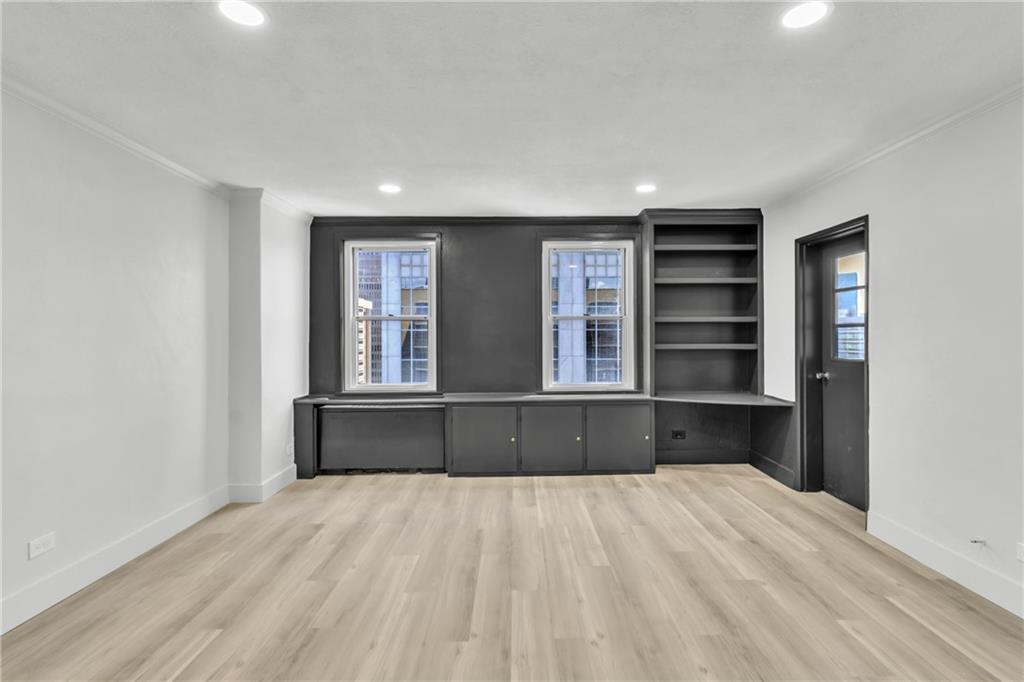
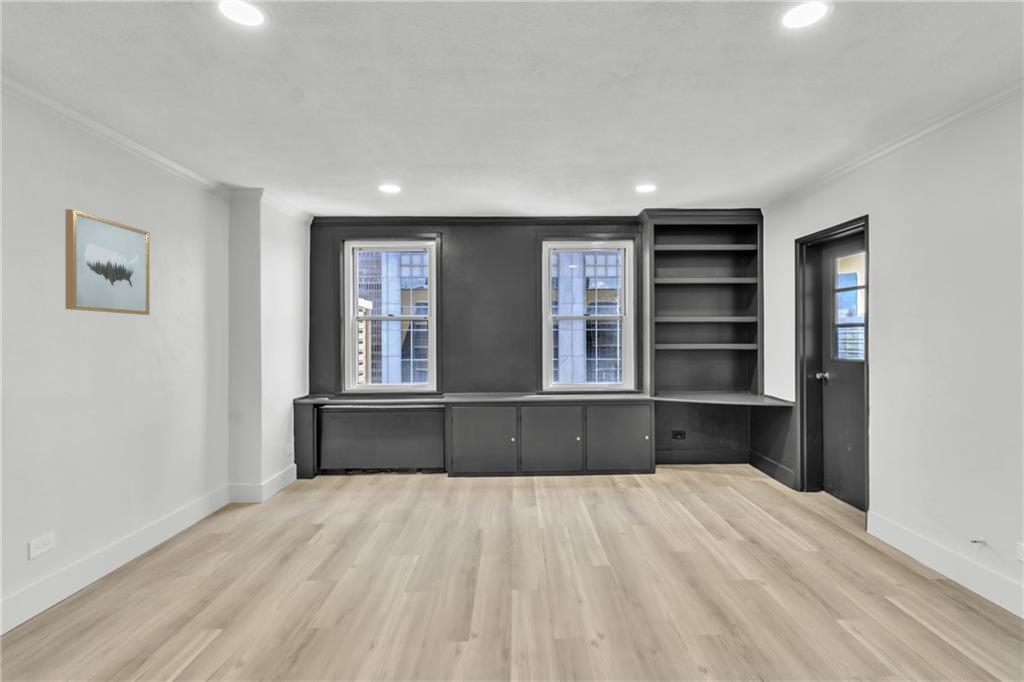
+ wall art [64,208,150,316]
